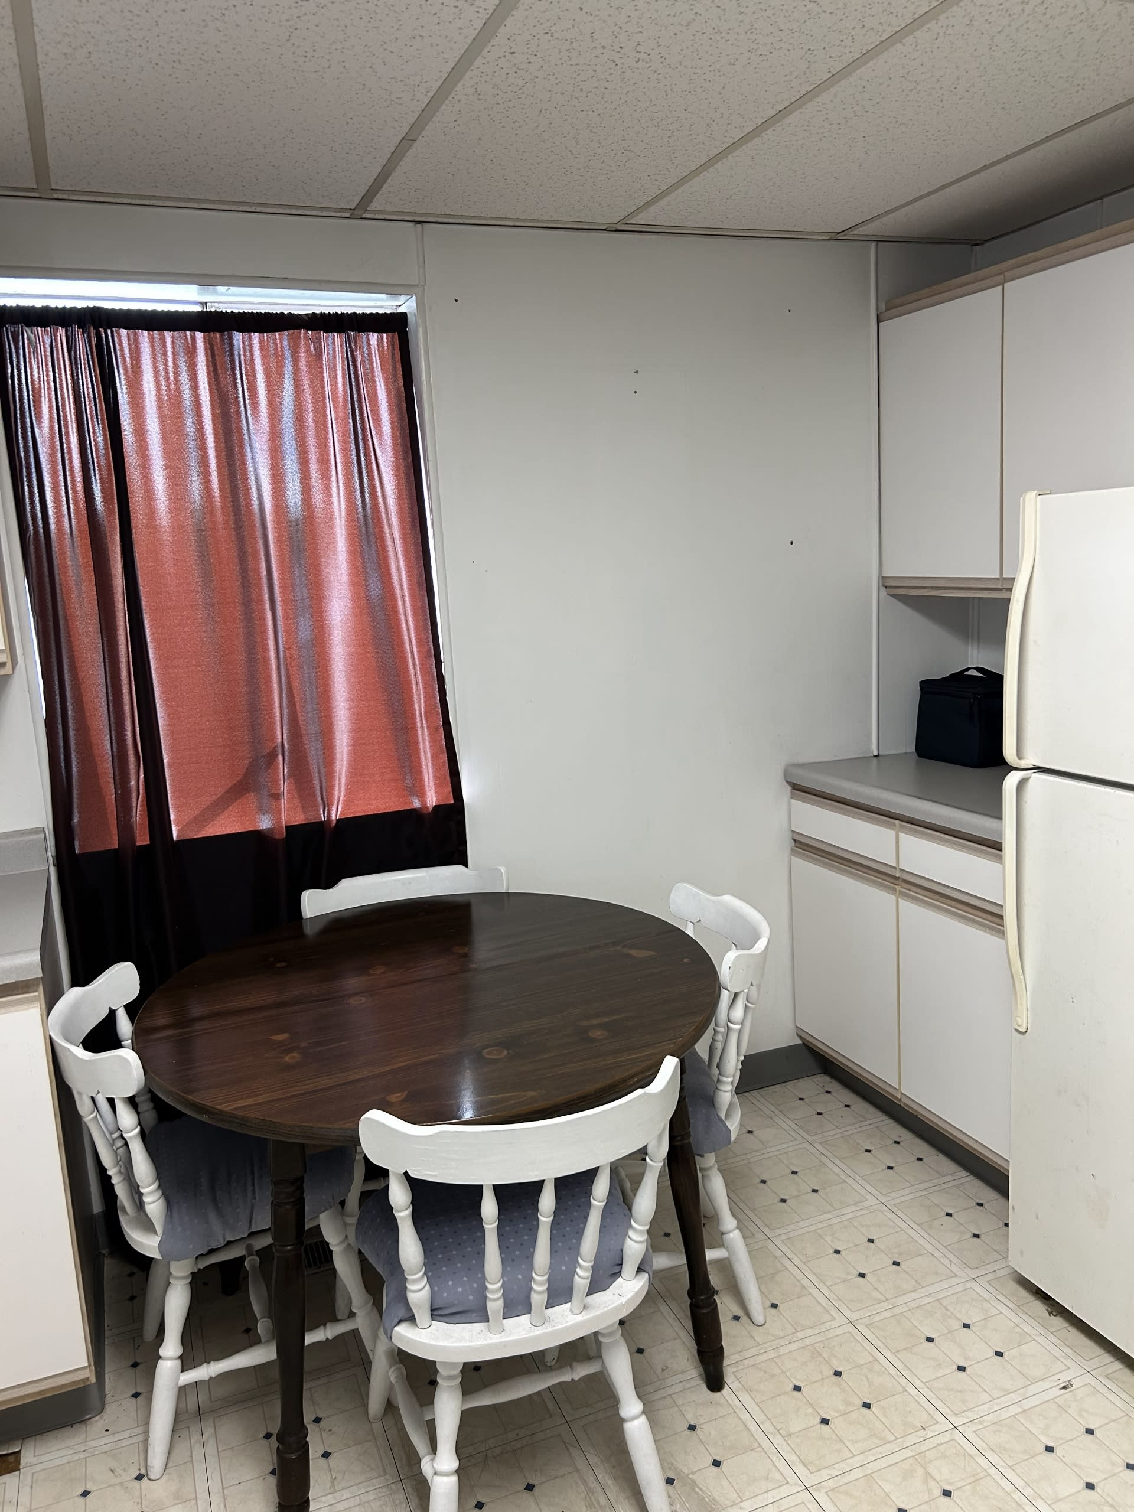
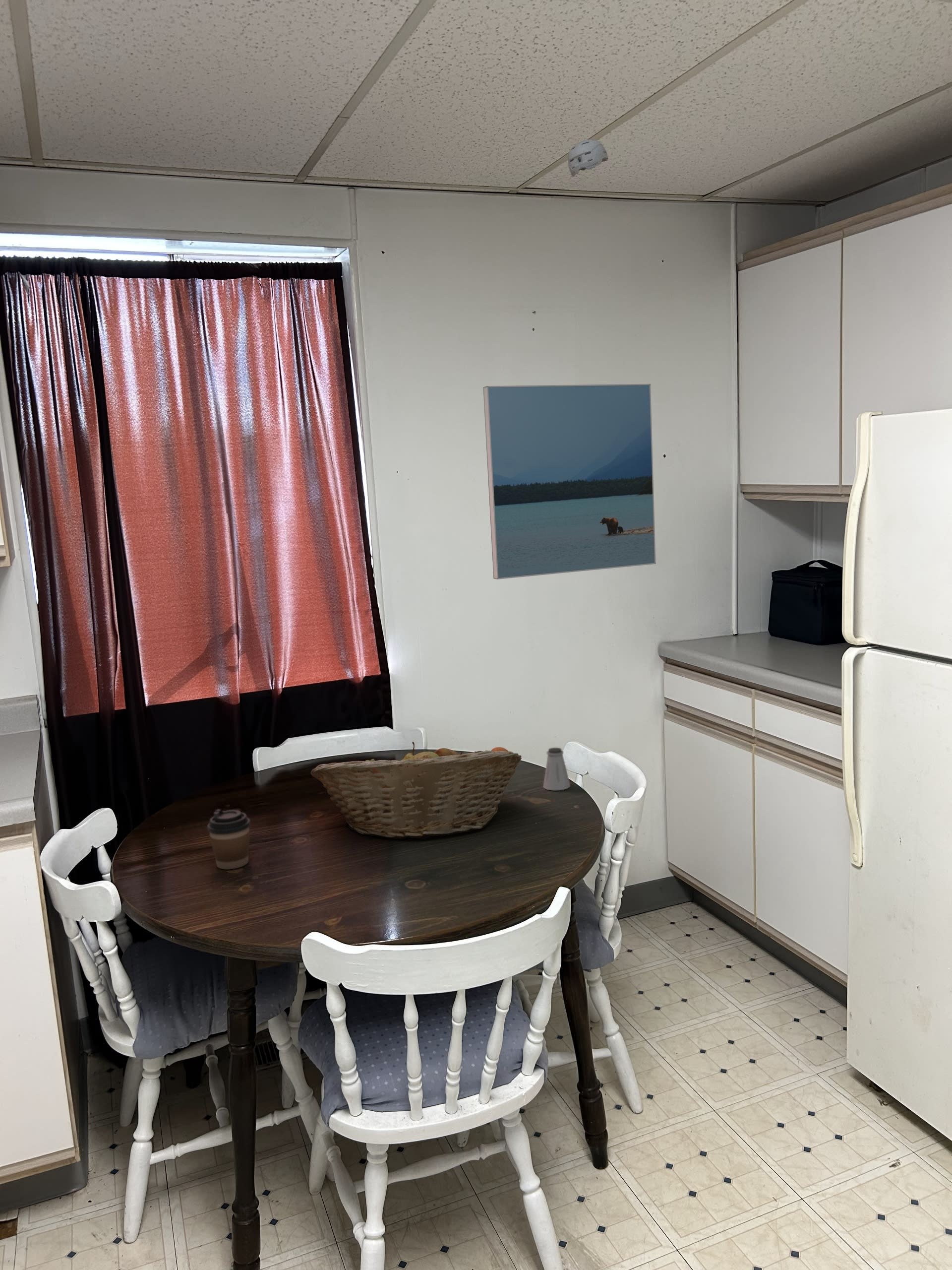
+ coffee cup [207,809,251,870]
+ fruit basket [310,741,522,839]
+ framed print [483,383,656,580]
+ smoke detector [567,139,608,177]
+ saltshaker [542,747,571,791]
